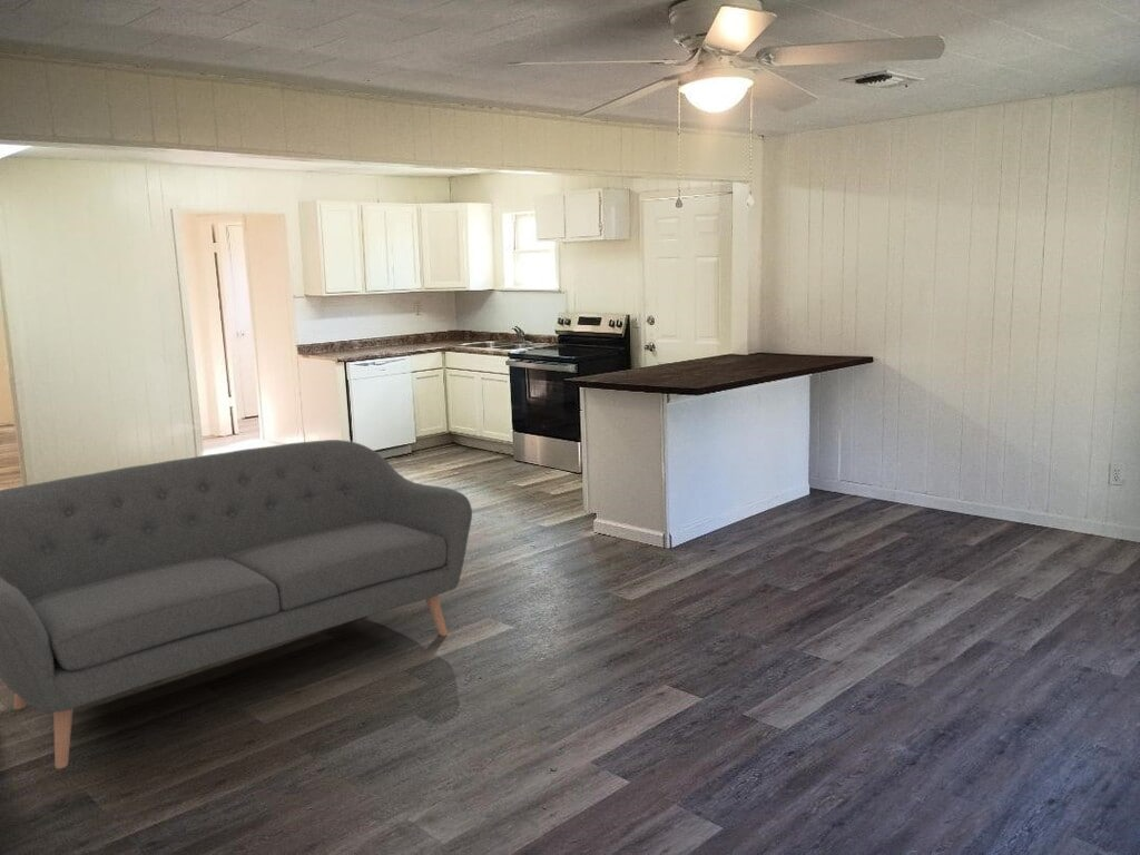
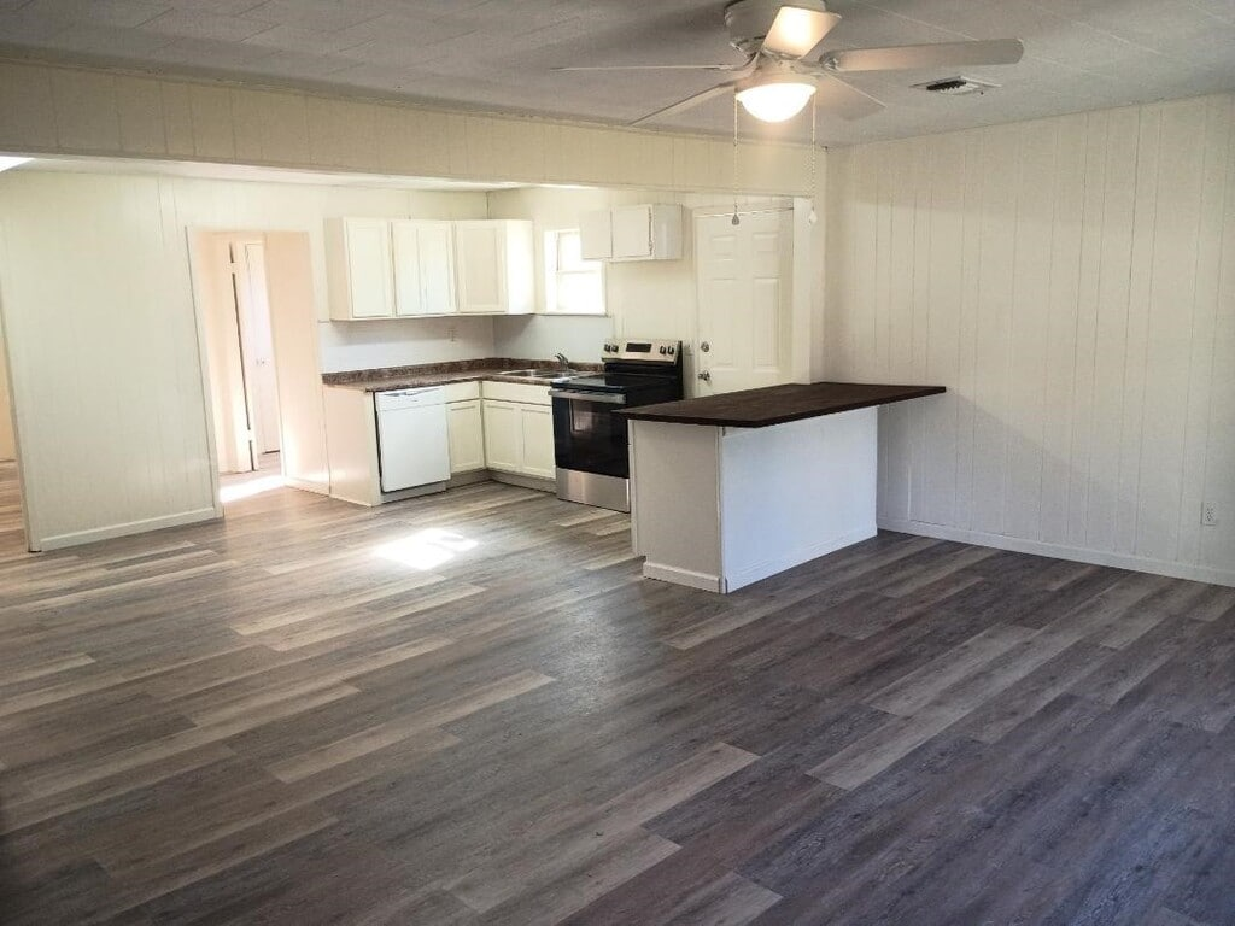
- sofa [0,439,473,770]
